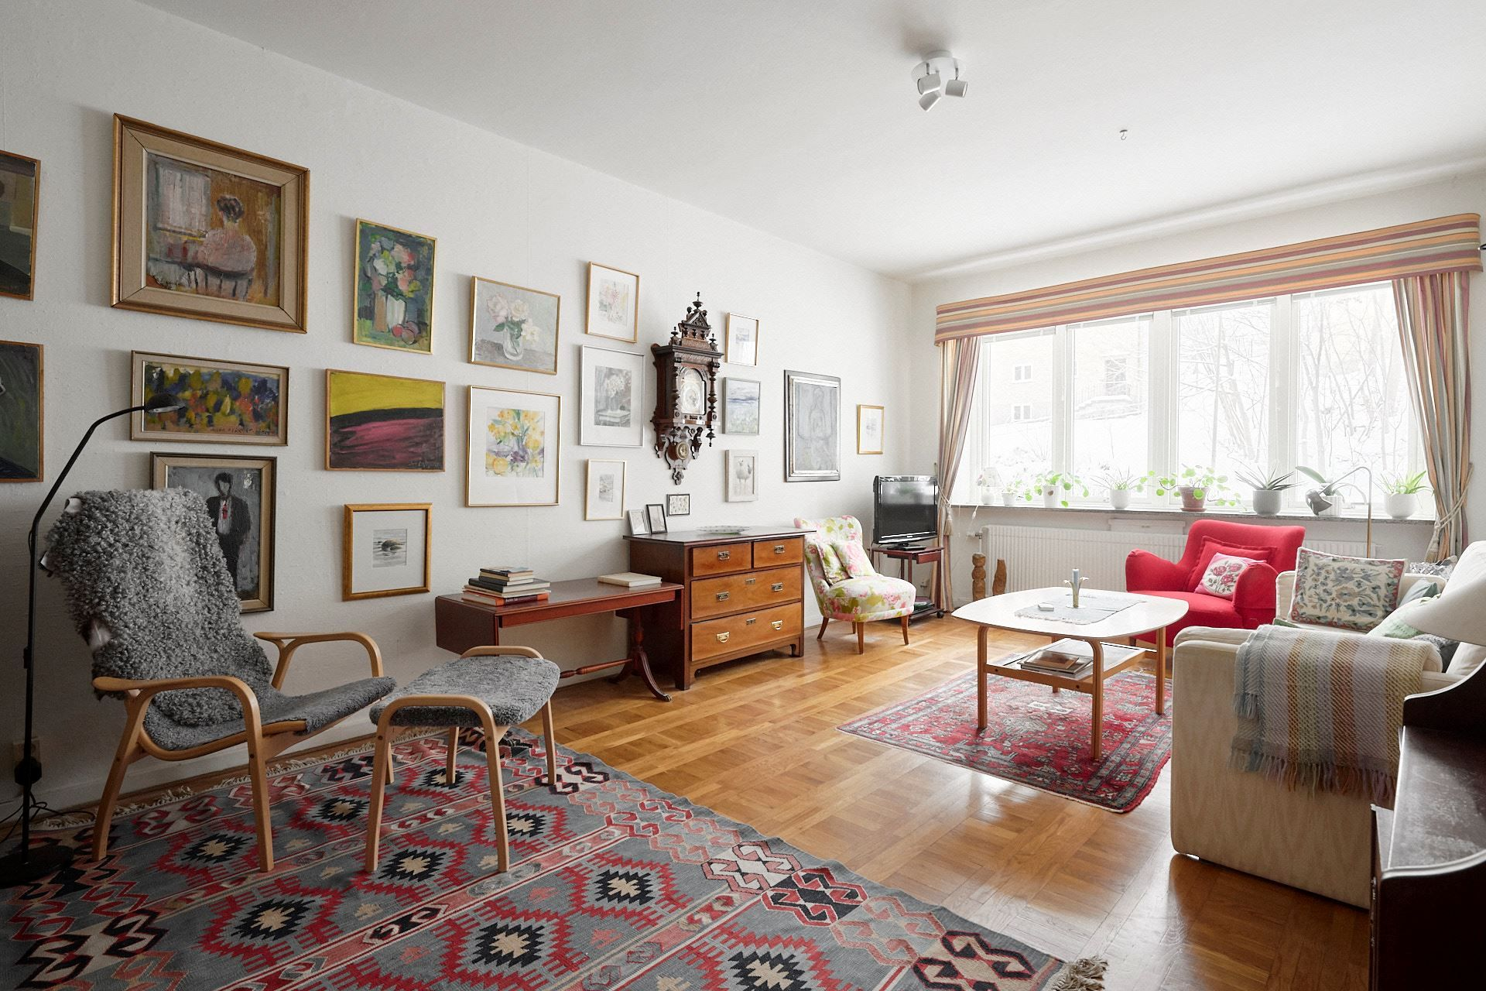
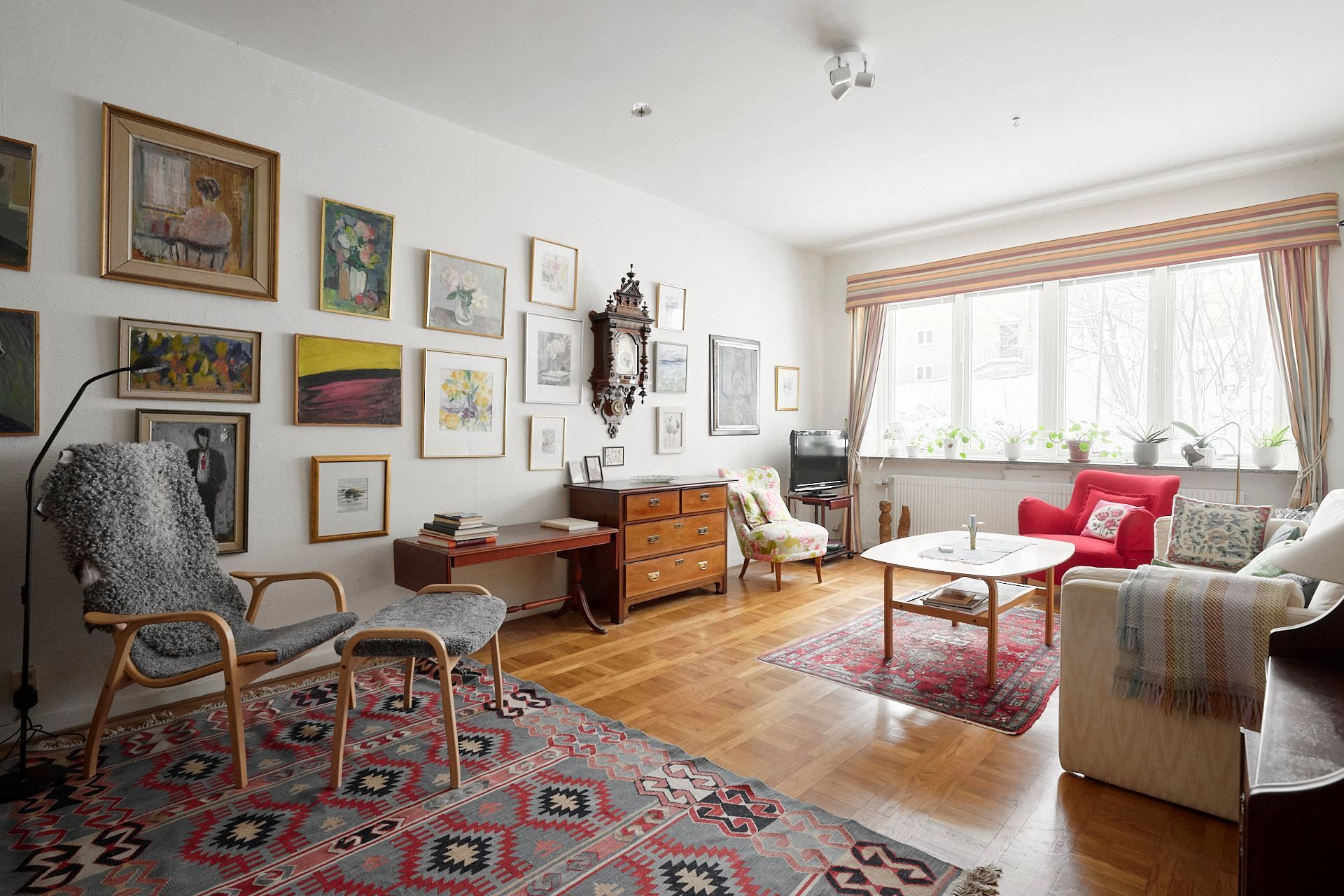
+ smoke detector [629,102,652,118]
